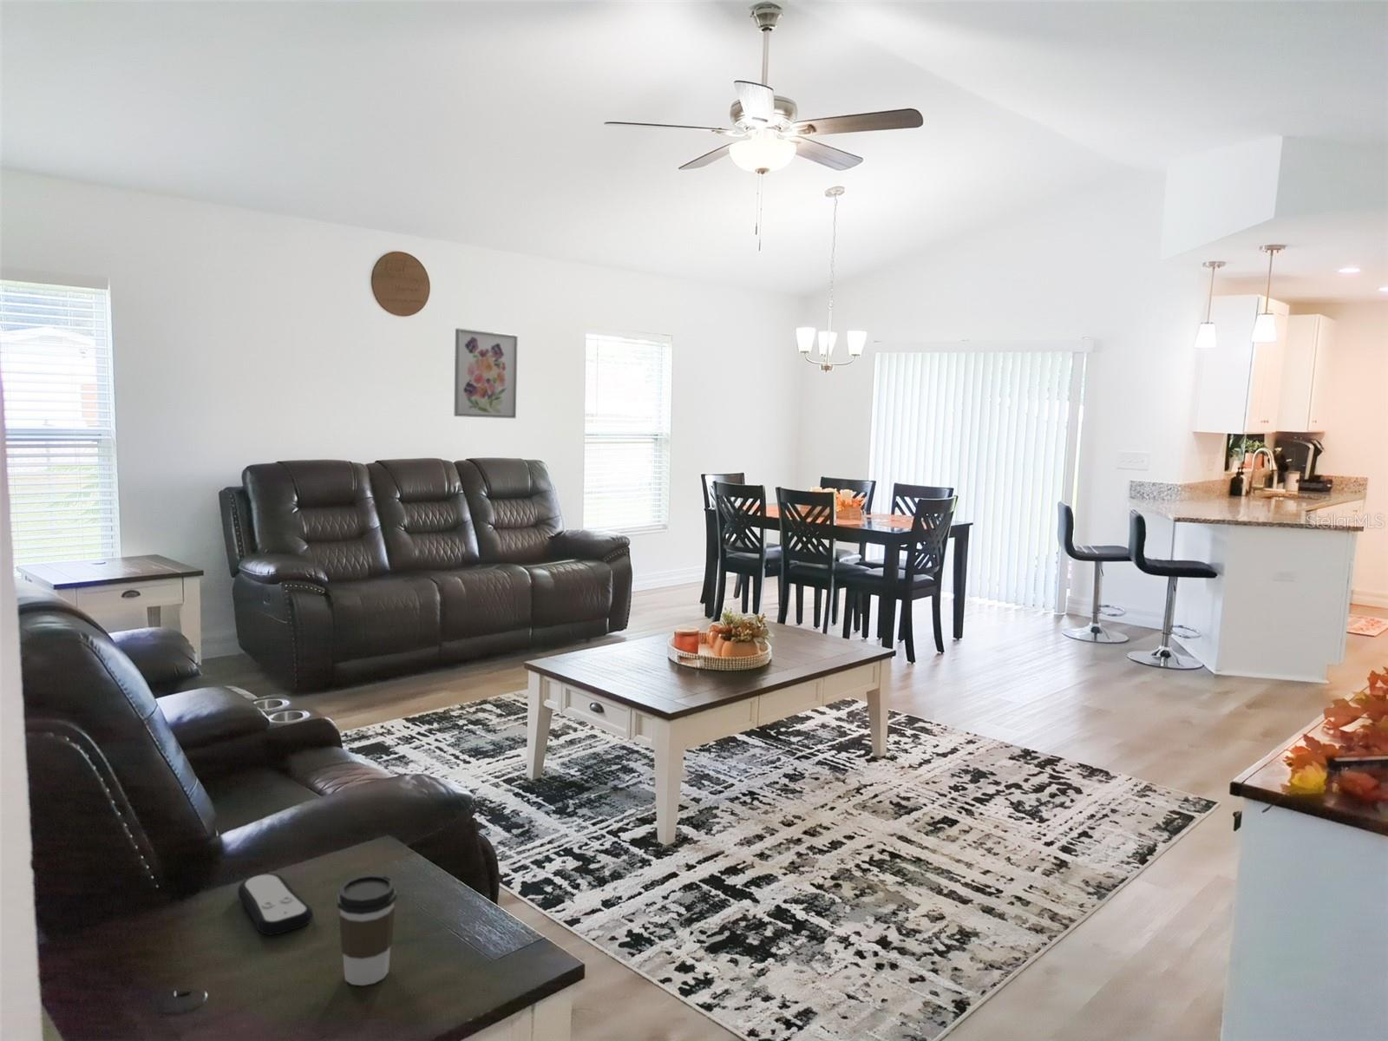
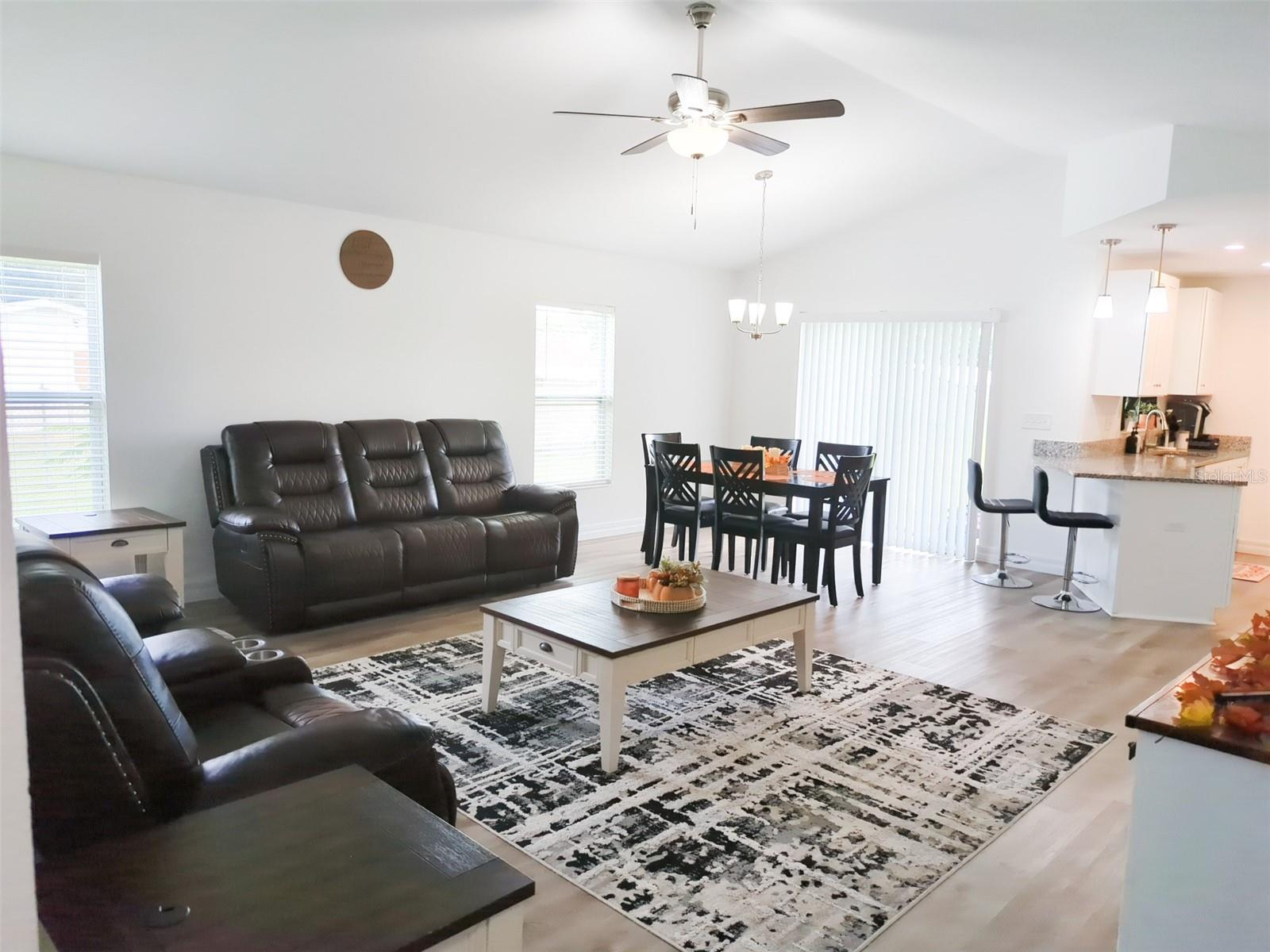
- coffee cup [336,874,398,986]
- remote control [237,873,314,936]
- wall art [452,328,519,419]
